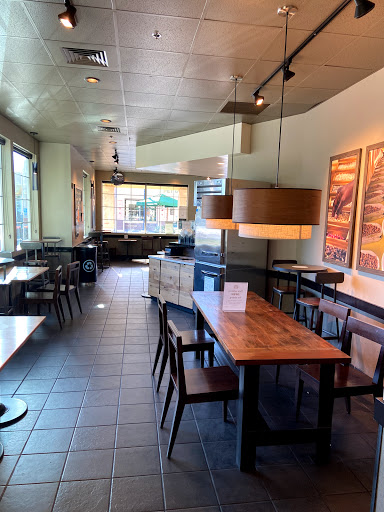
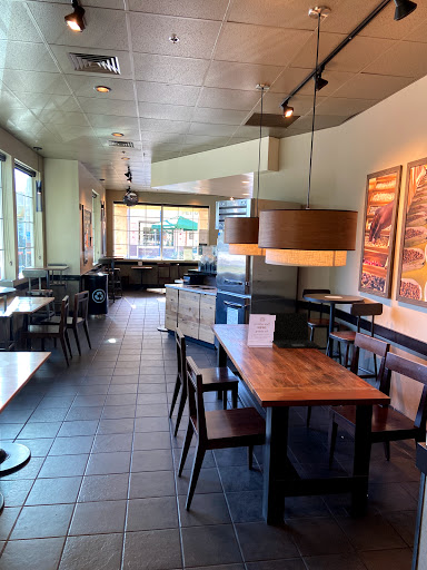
+ laptop [268,312,321,350]
